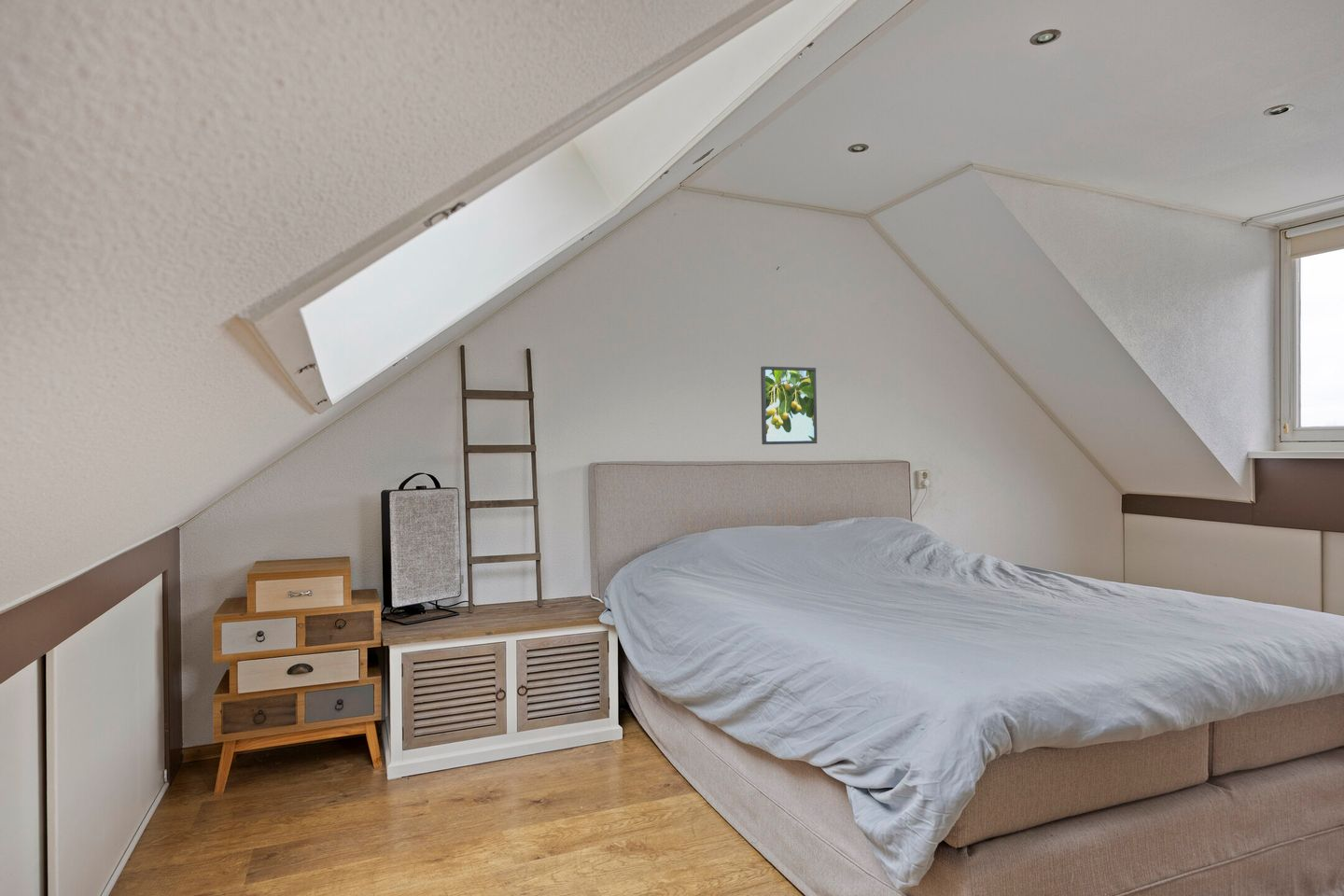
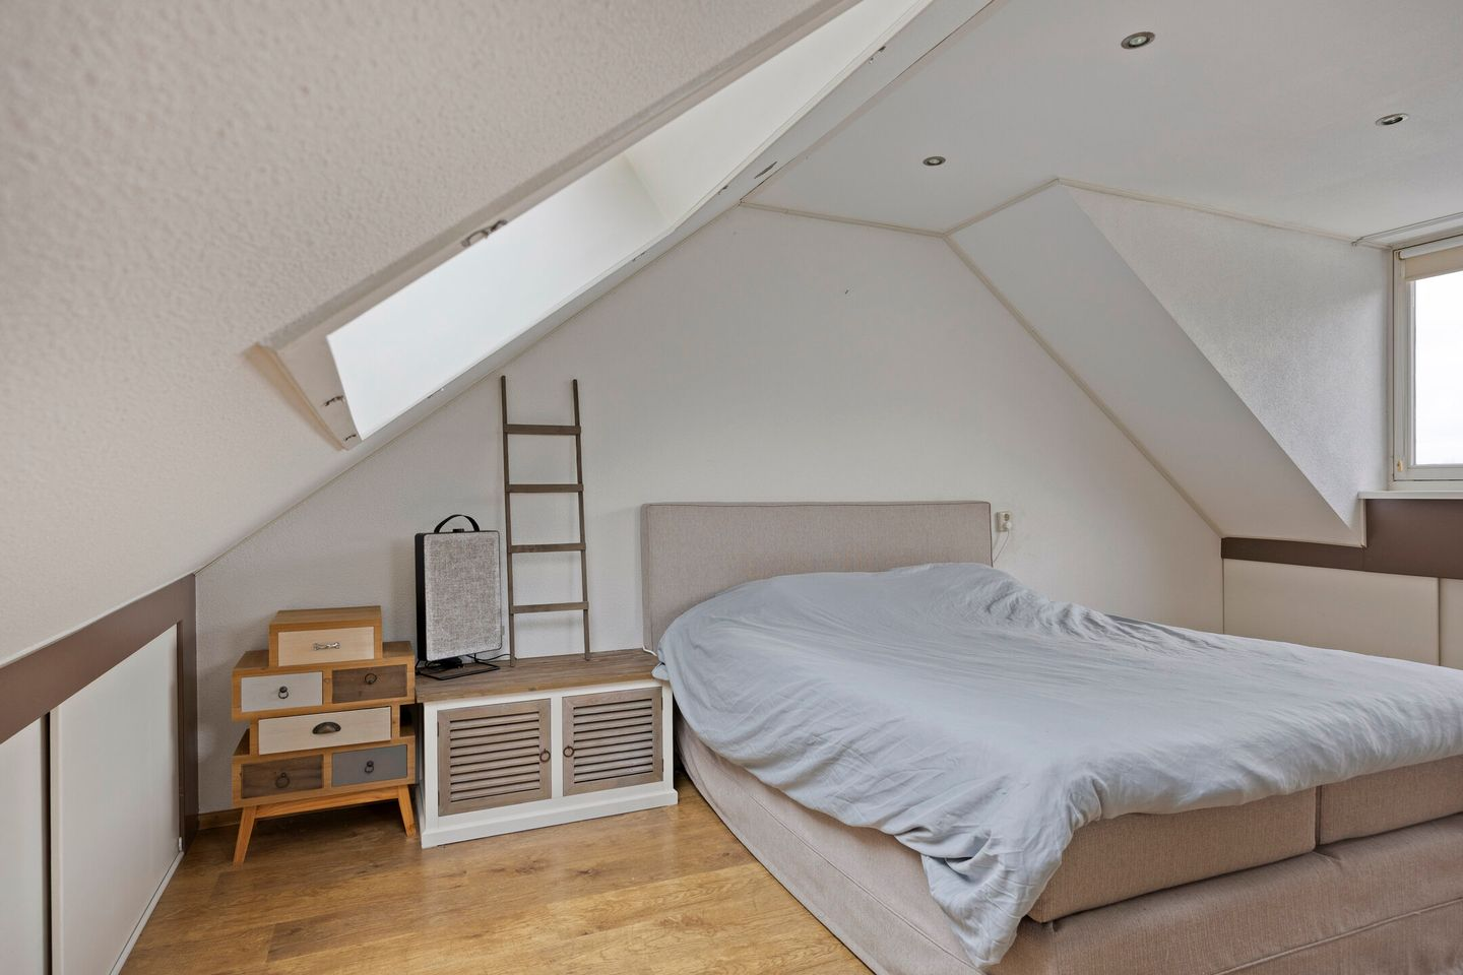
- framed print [760,366,819,445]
